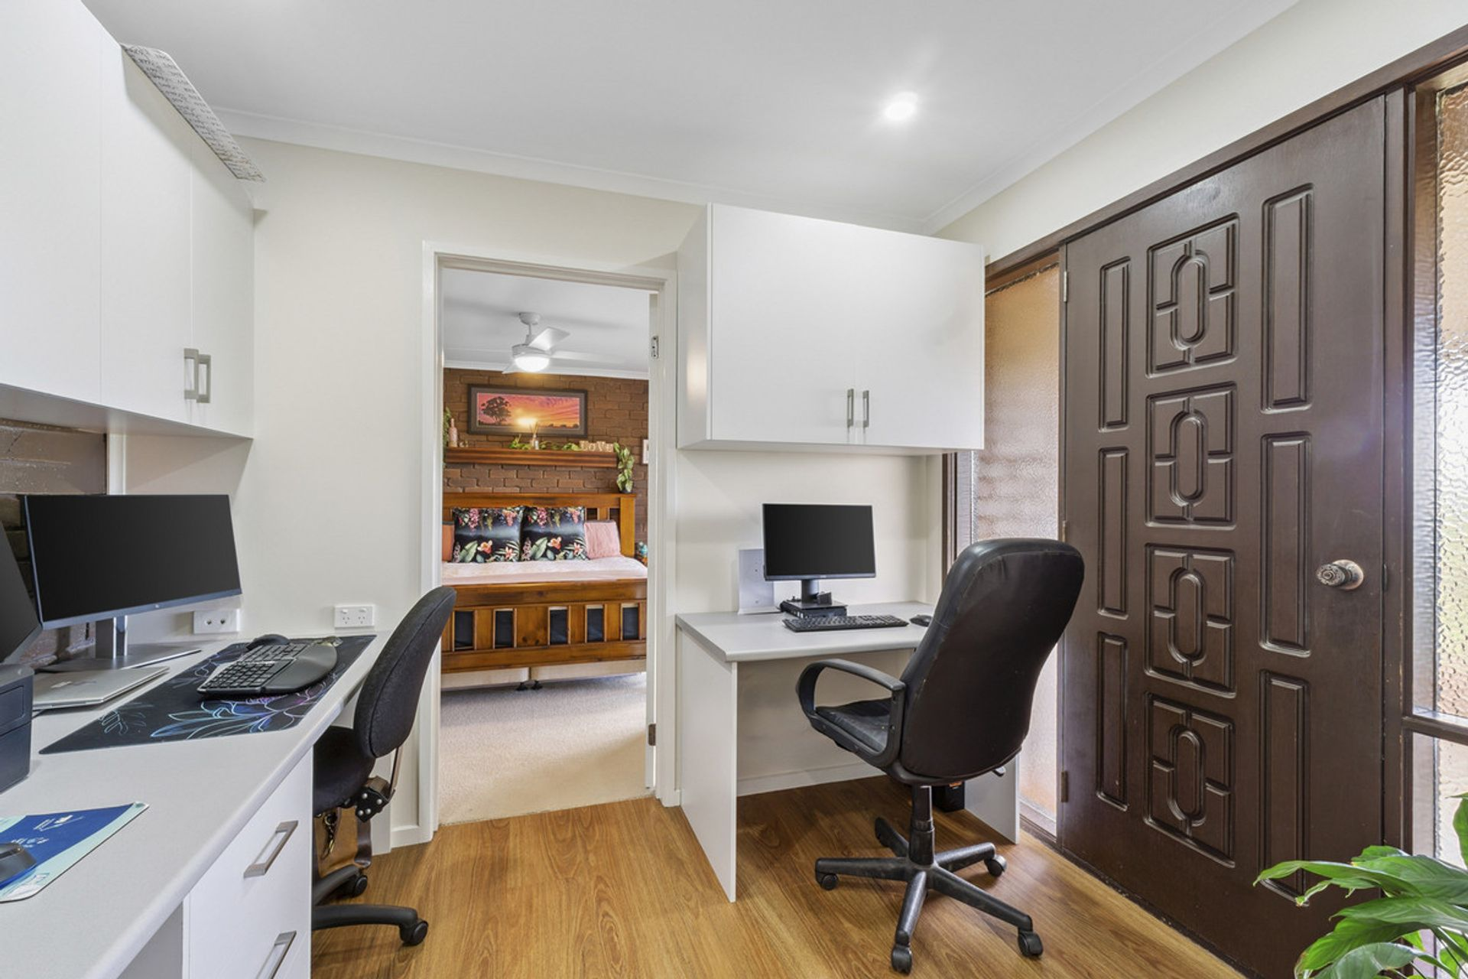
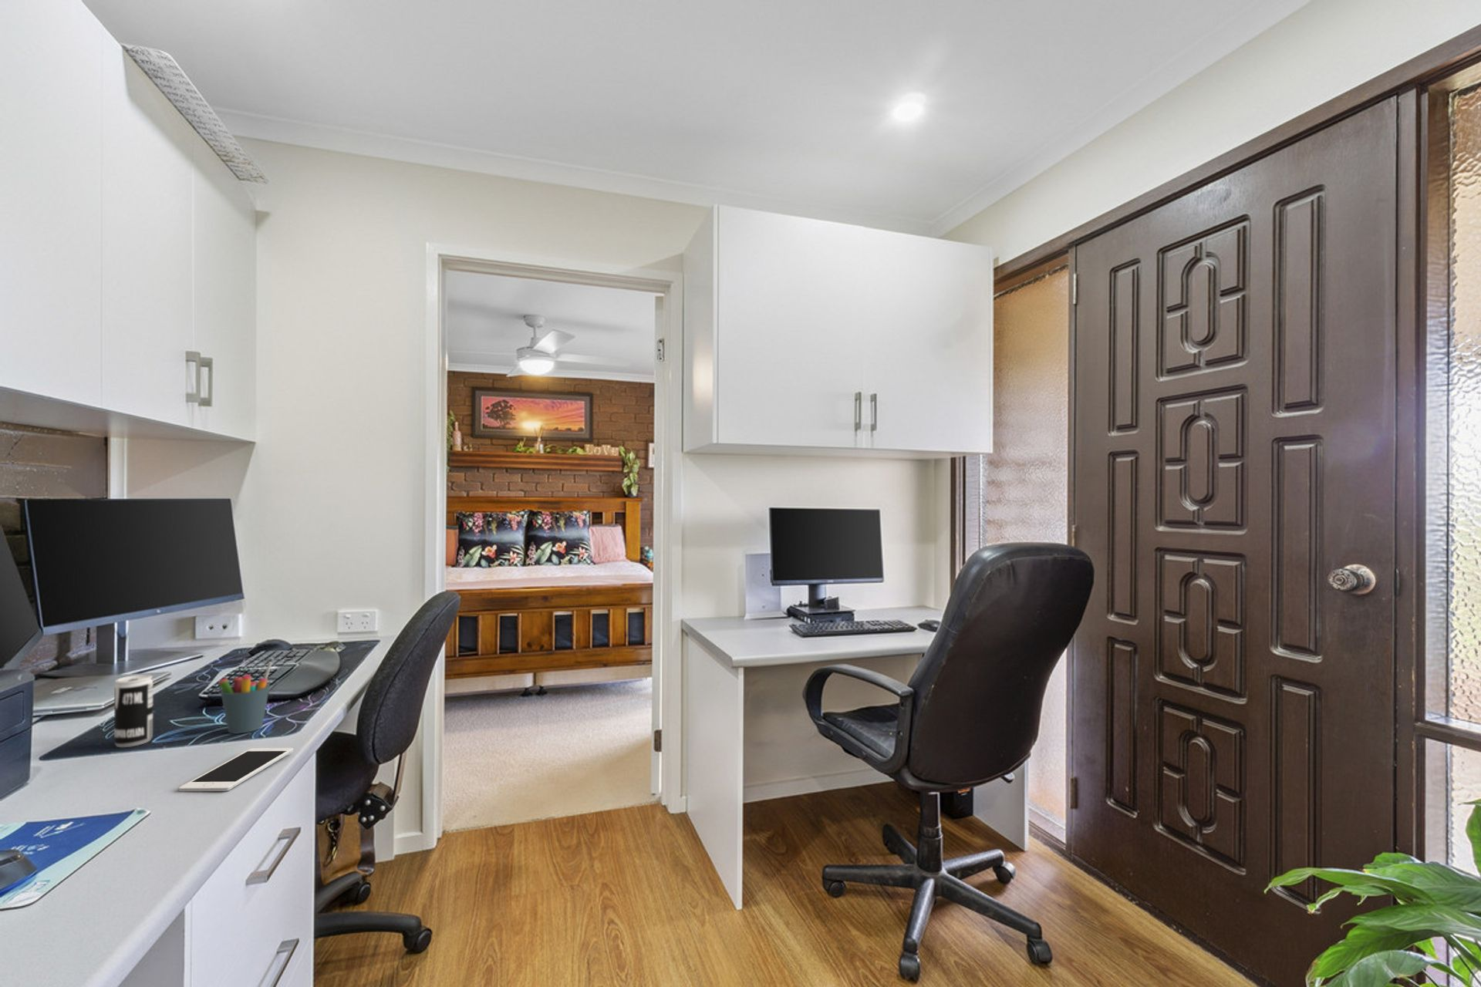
+ beverage can [113,674,153,748]
+ cell phone [179,747,294,792]
+ pen holder [217,661,273,734]
